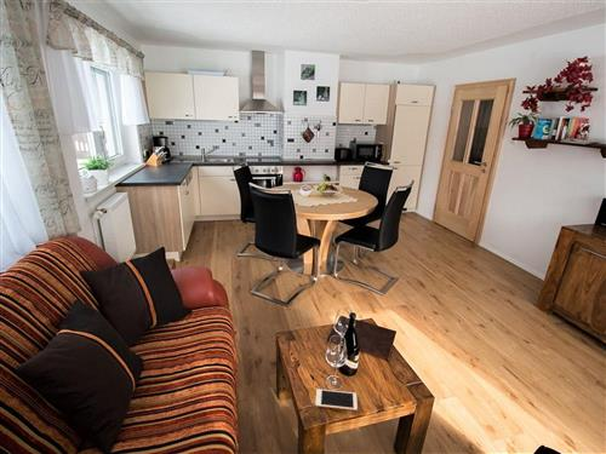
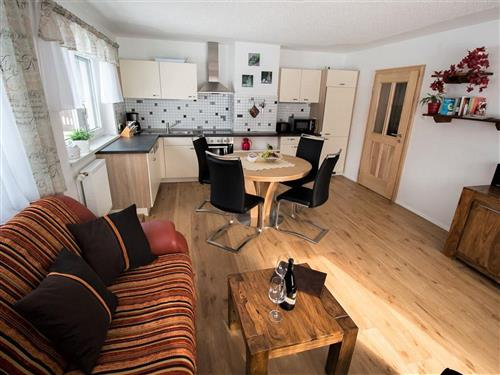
- cell phone [314,387,359,412]
